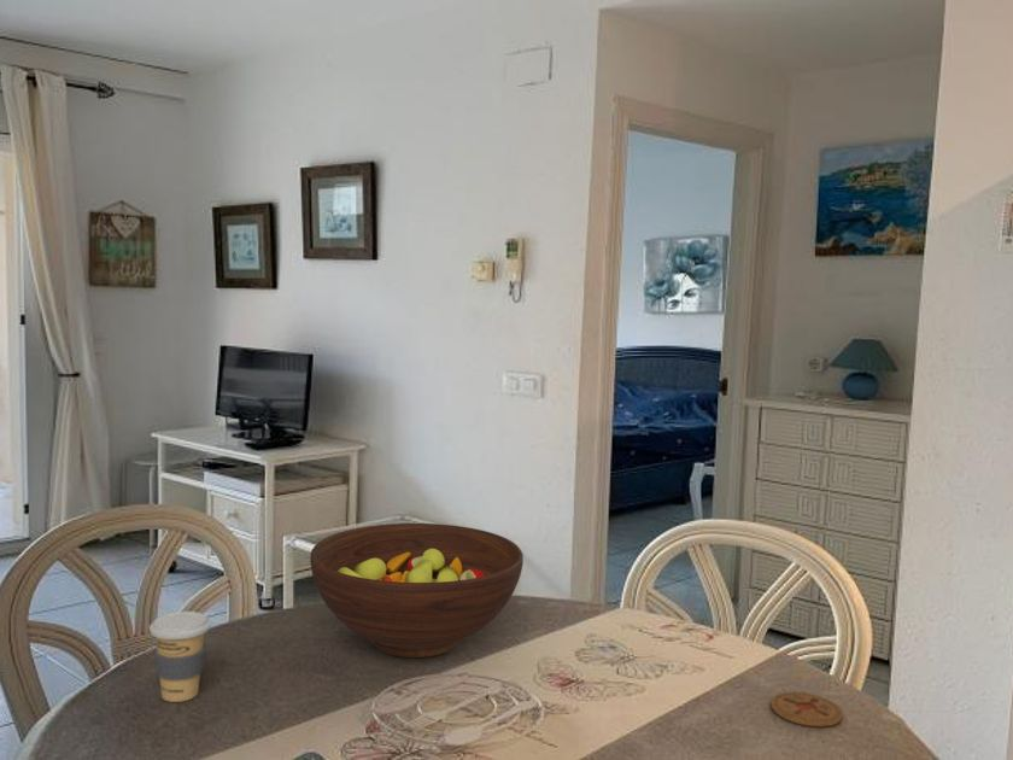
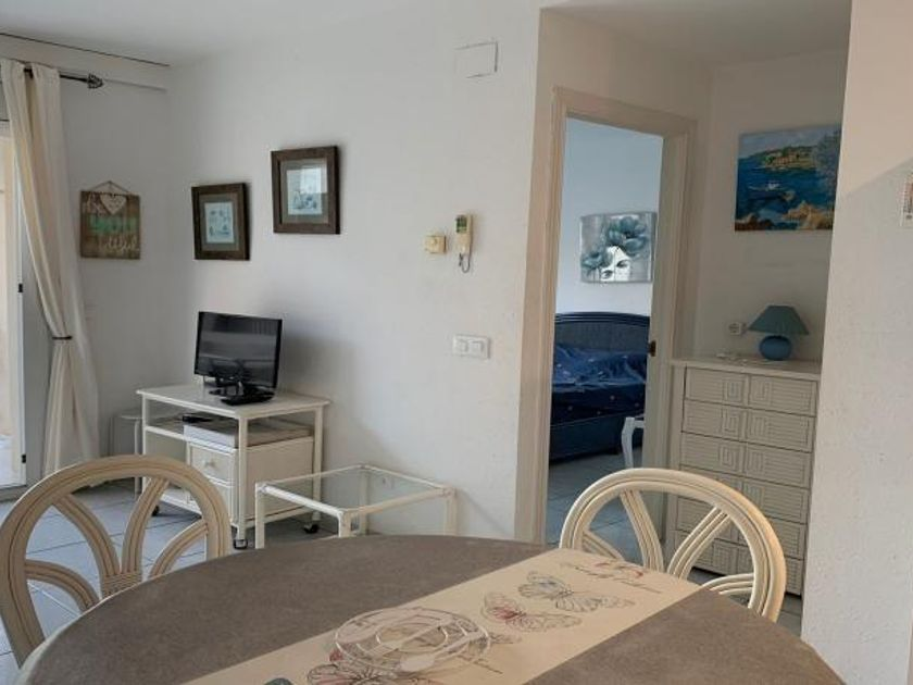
- coaster [769,691,844,729]
- coffee cup [148,610,212,703]
- fruit bowl [309,522,525,659]
